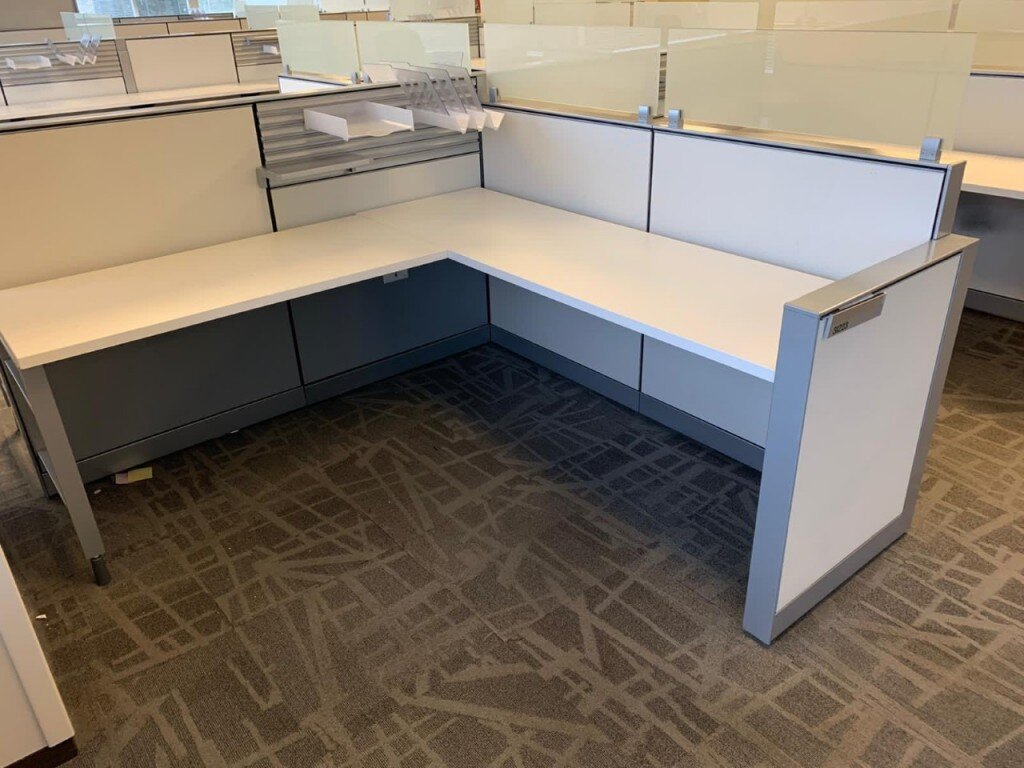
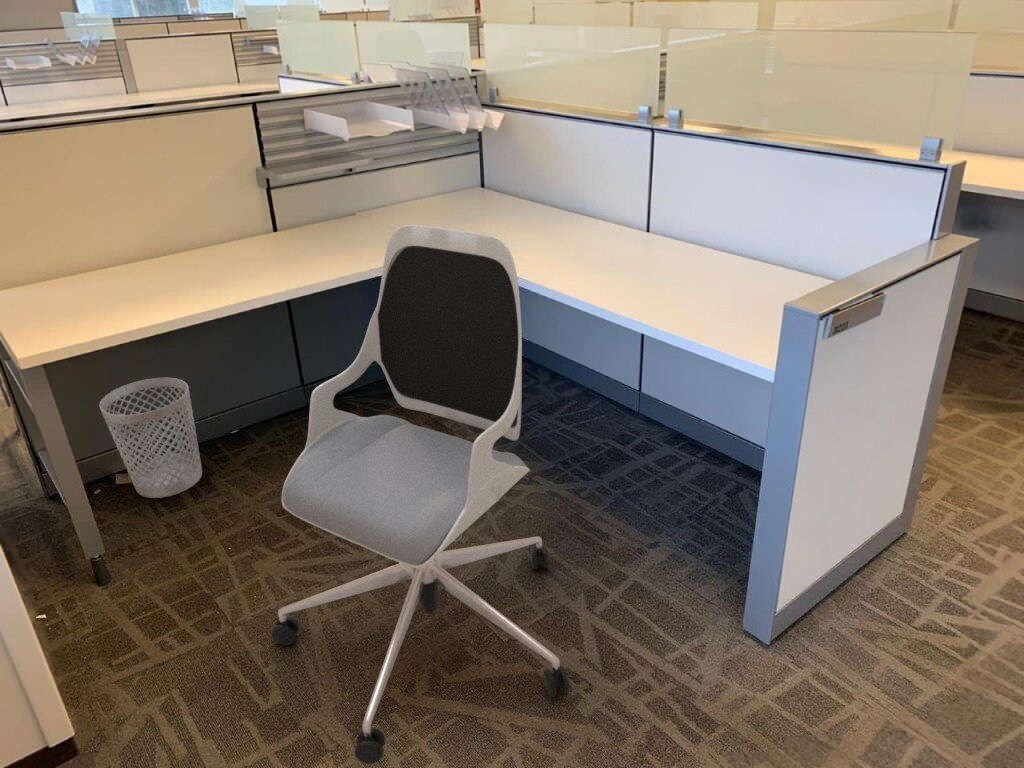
+ wastebasket [98,377,203,499]
+ office chair [270,224,570,764]
